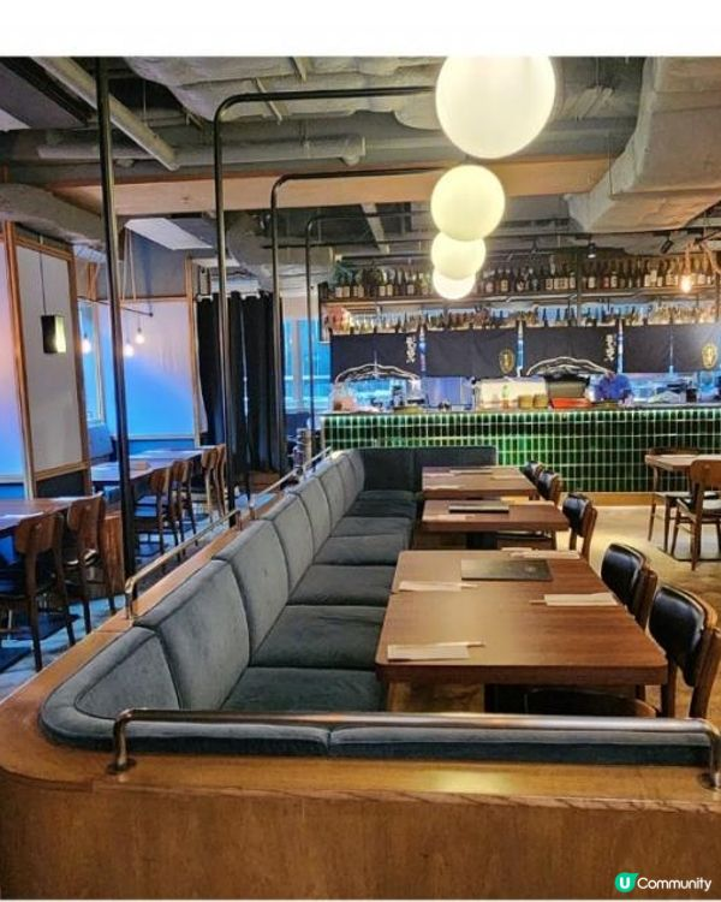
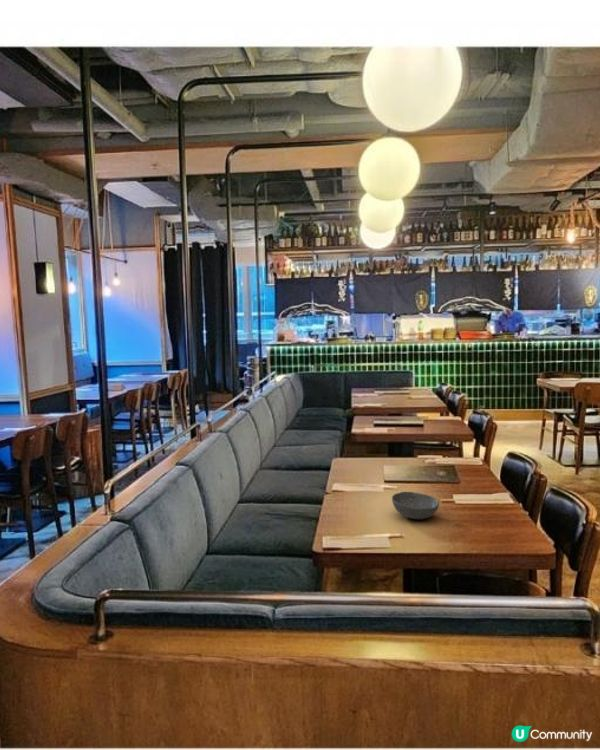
+ soup bowl [391,491,440,520]
